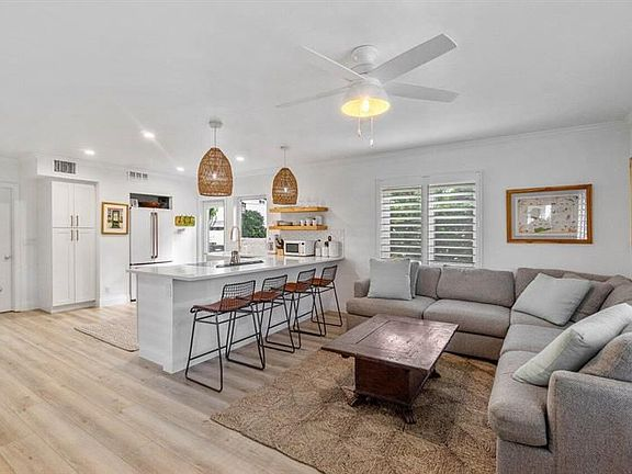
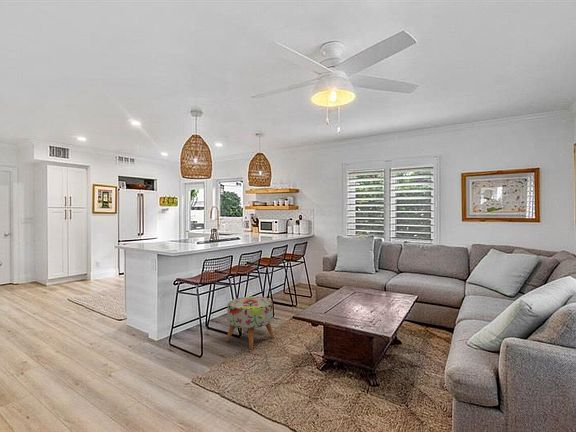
+ ottoman [225,296,275,351]
